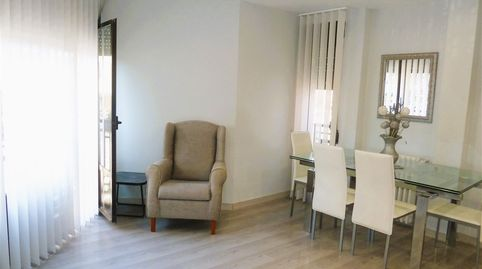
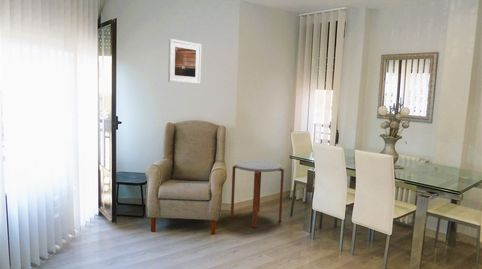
+ side table [230,160,285,228]
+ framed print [167,38,202,85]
